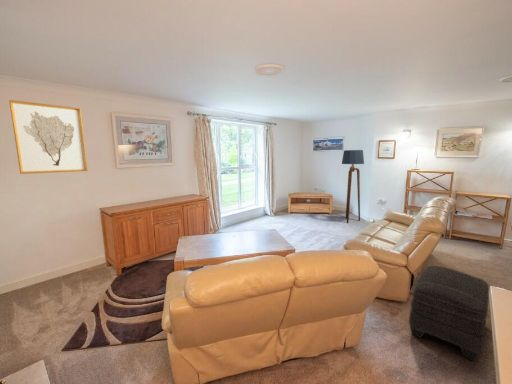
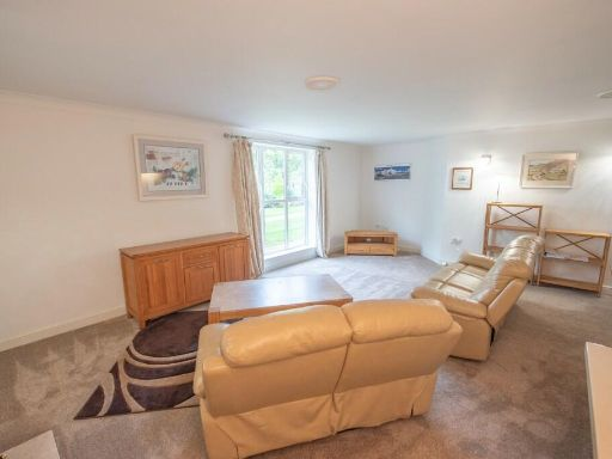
- wall art [8,99,88,175]
- floor lamp [341,149,365,224]
- ottoman [408,265,490,362]
